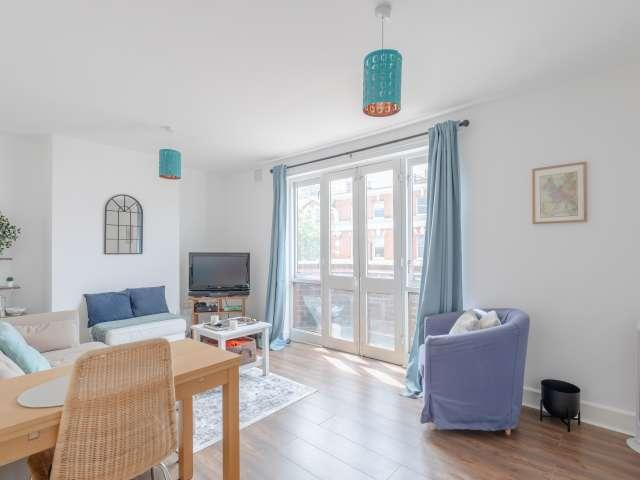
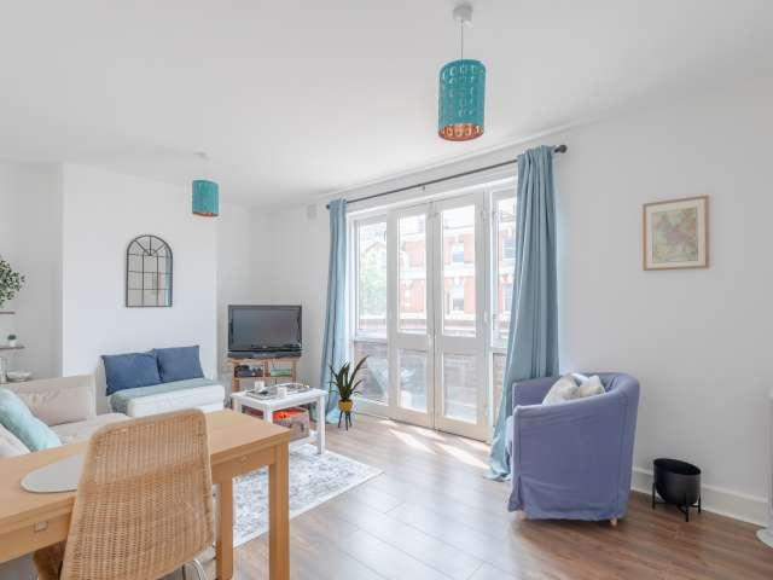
+ house plant [326,354,371,431]
